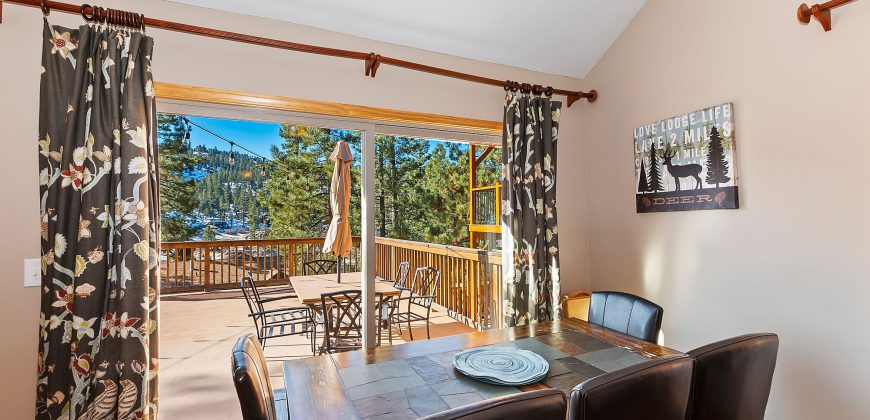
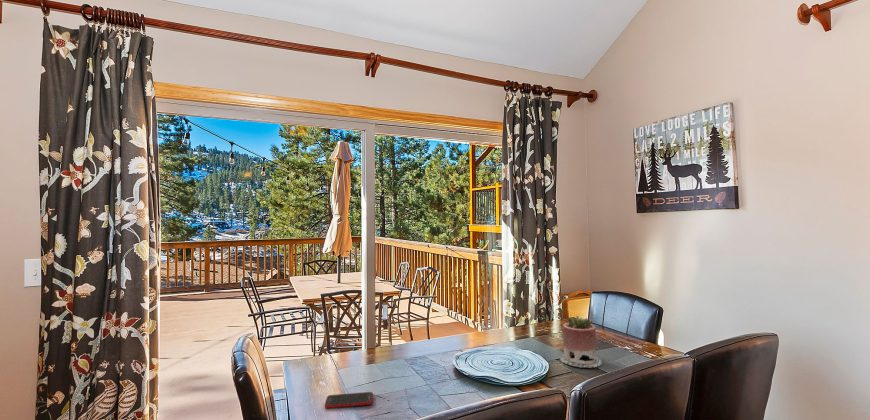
+ succulent planter [559,315,603,369]
+ cell phone [324,391,374,409]
